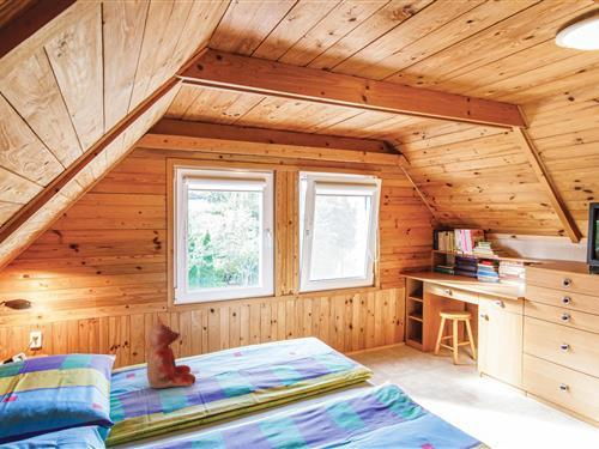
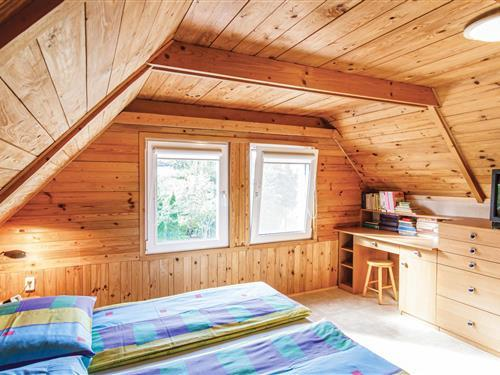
- teddy bear [146,315,196,389]
